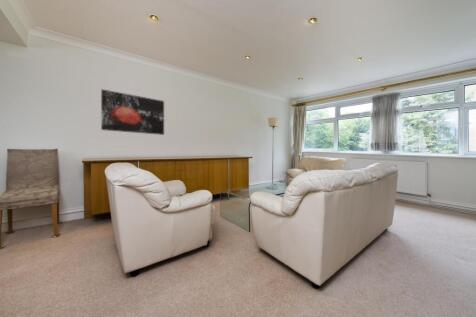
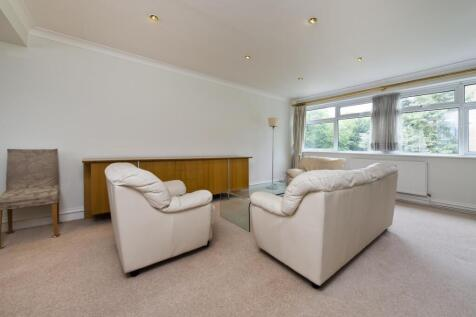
- wall art [100,88,165,136]
